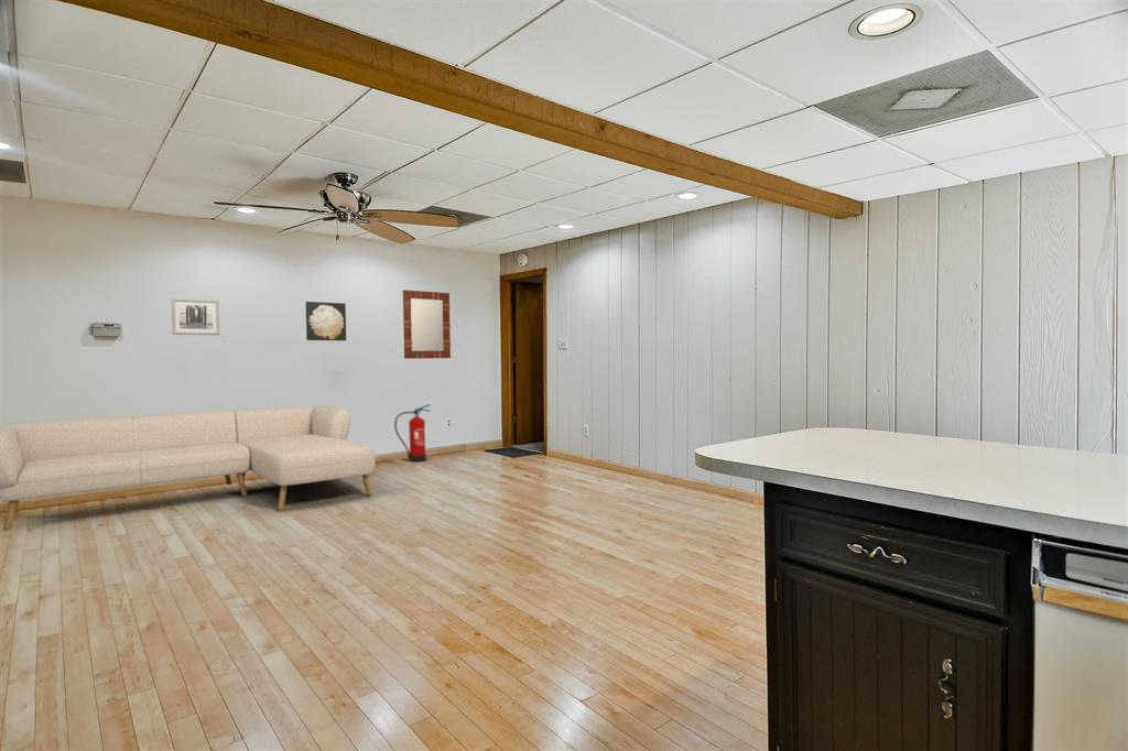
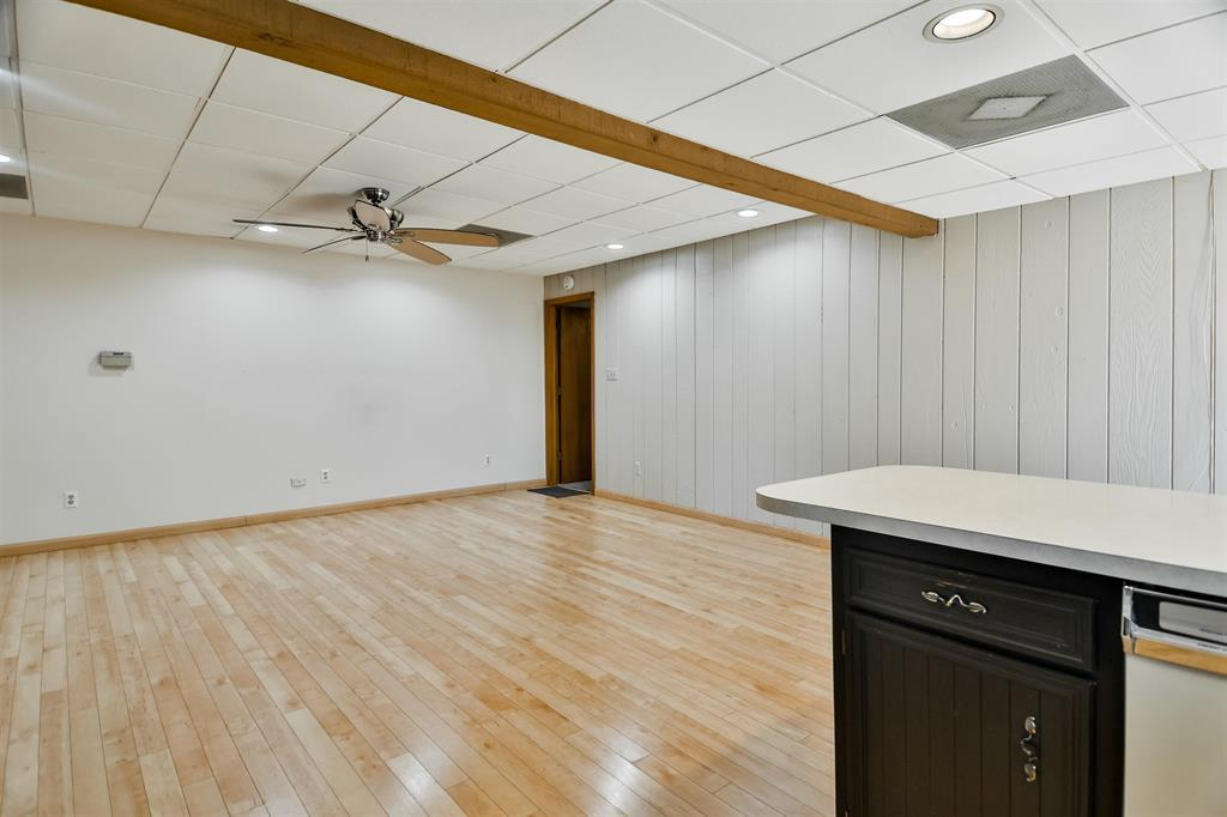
- fire extinguisher [393,403,432,462]
- wall art [171,297,221,336]
- home mirror [402,289,452,360]
- wall art [305,301,347,341]
- sofa [0,405,376,532]
